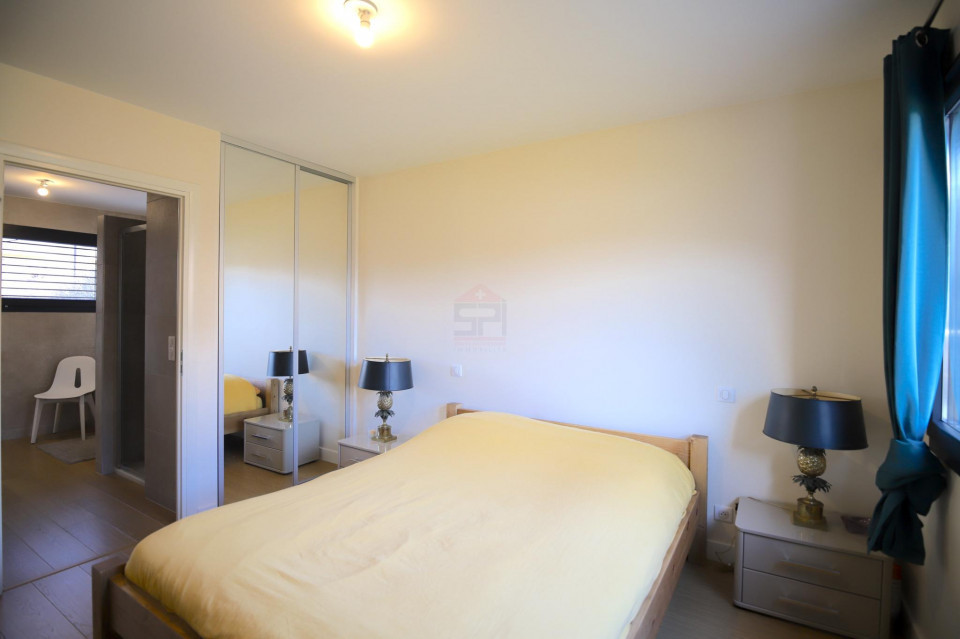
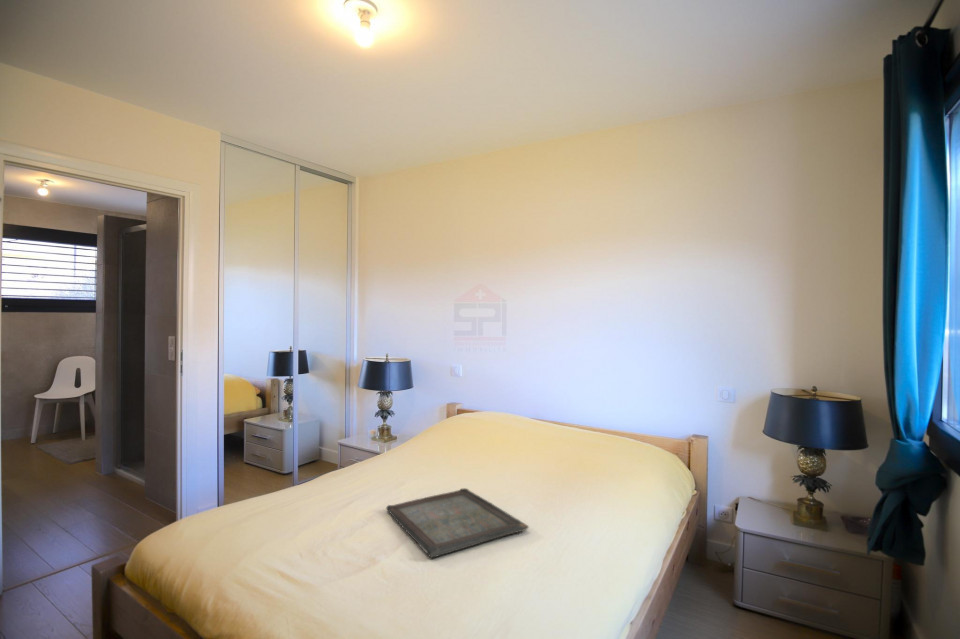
+ serving tray [385,487,530,559]
